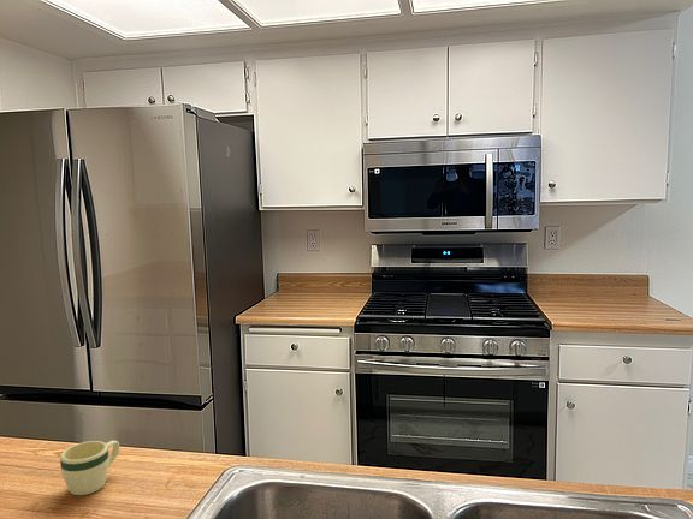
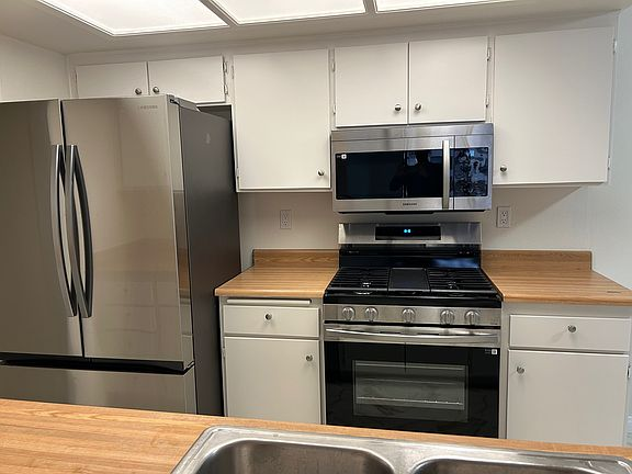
- mug [59,440,120,496]
